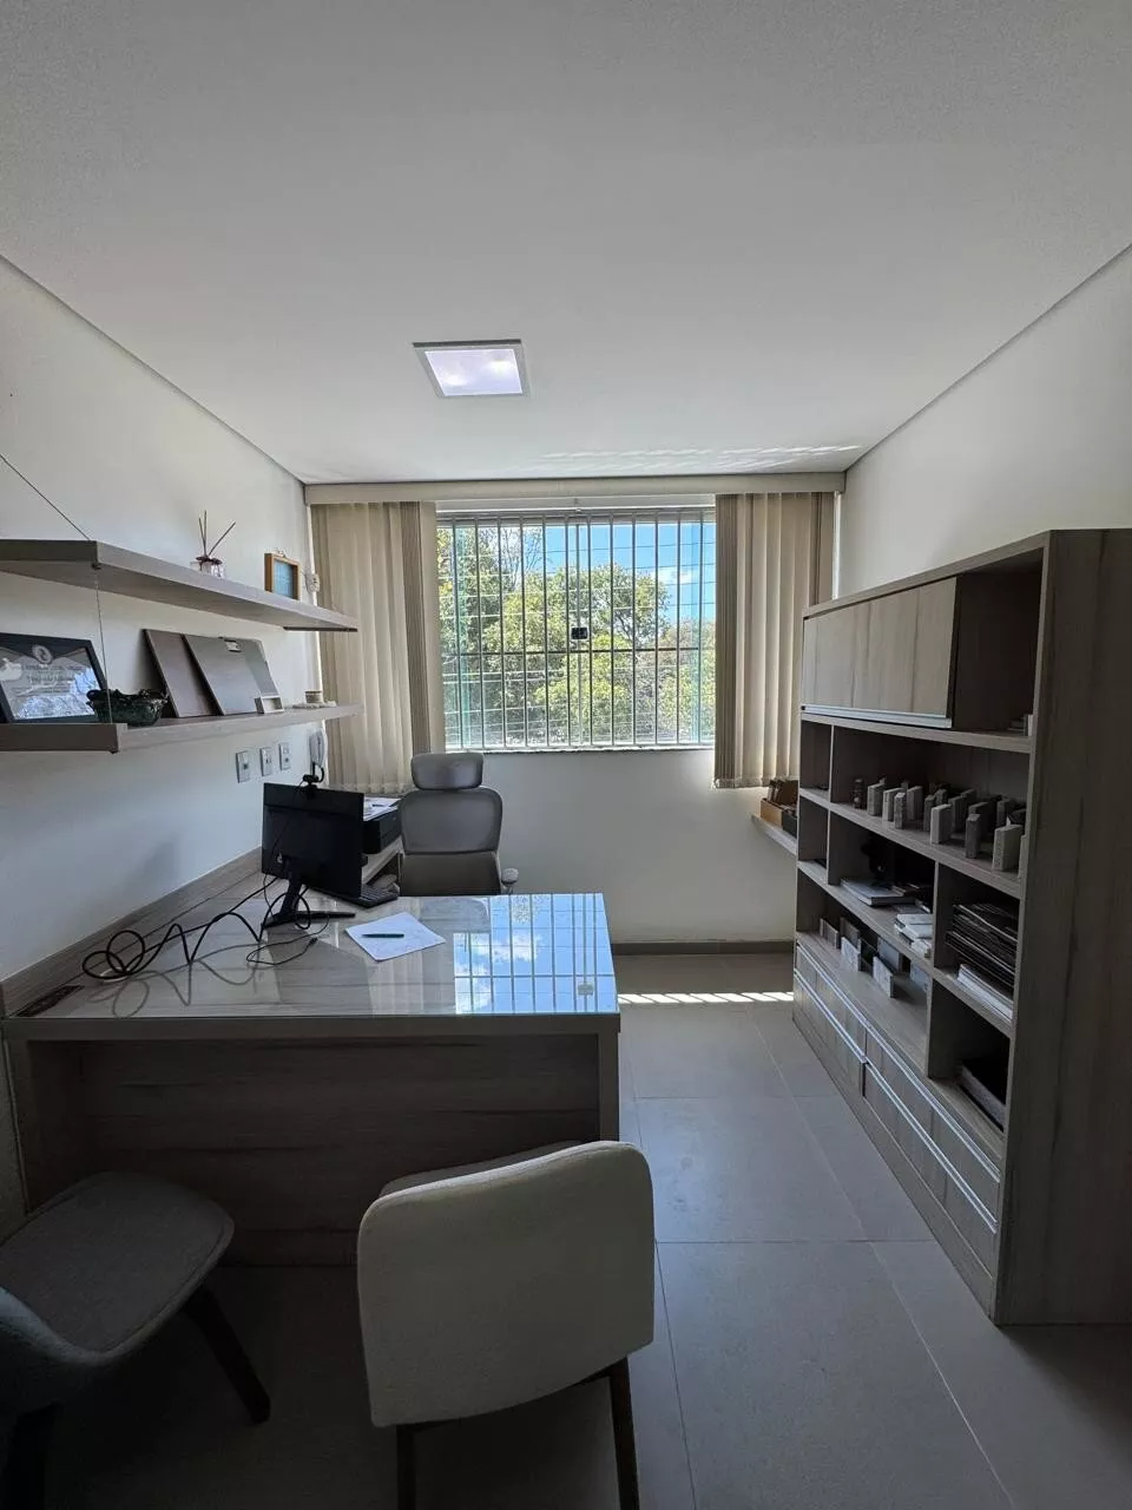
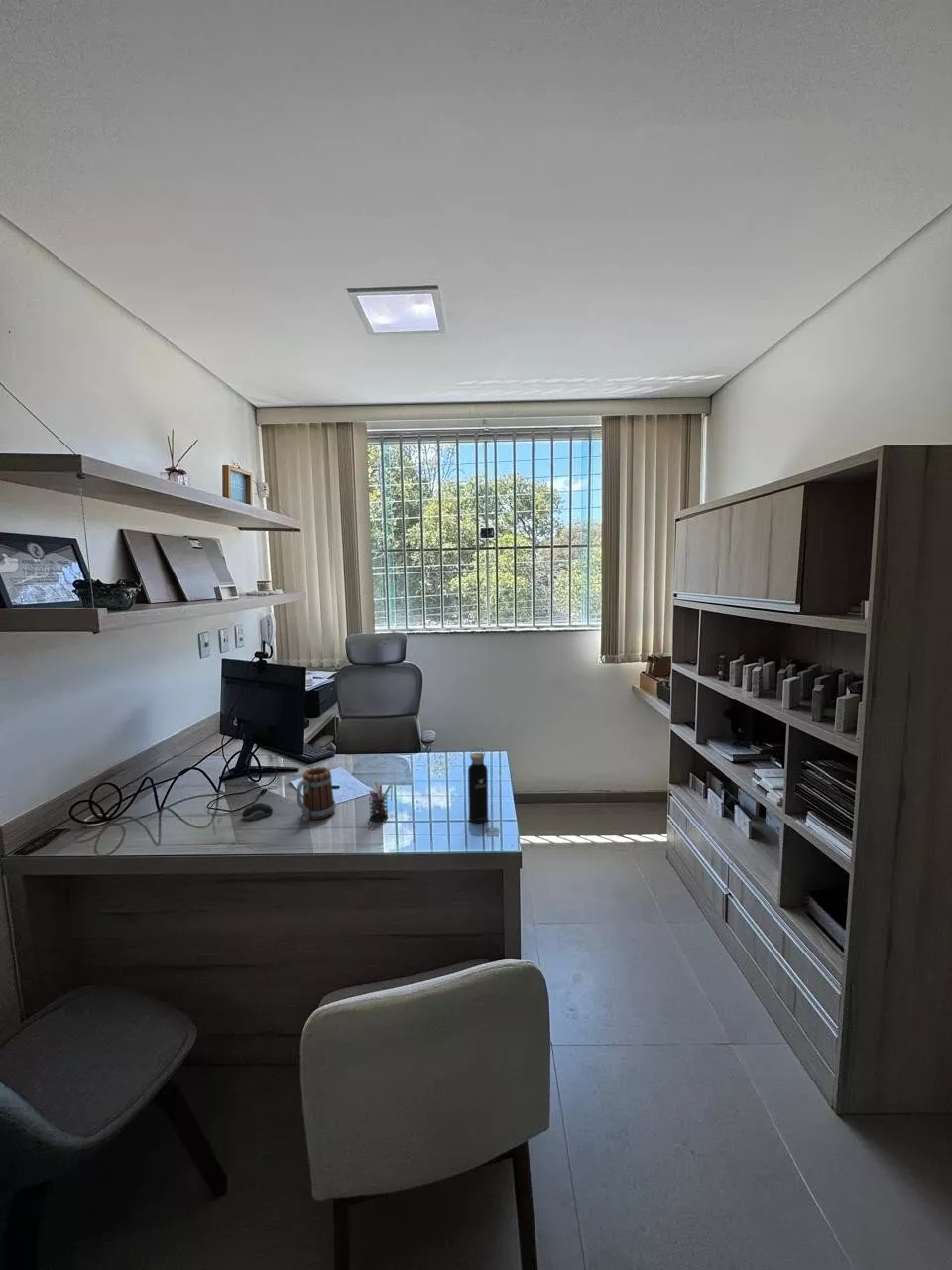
+ computer mouse [241,802,274,821]
+ water bottle [467,747,489,824]
+ pen holder [368,780,393,823]
+ mug [296,766,336,822]
